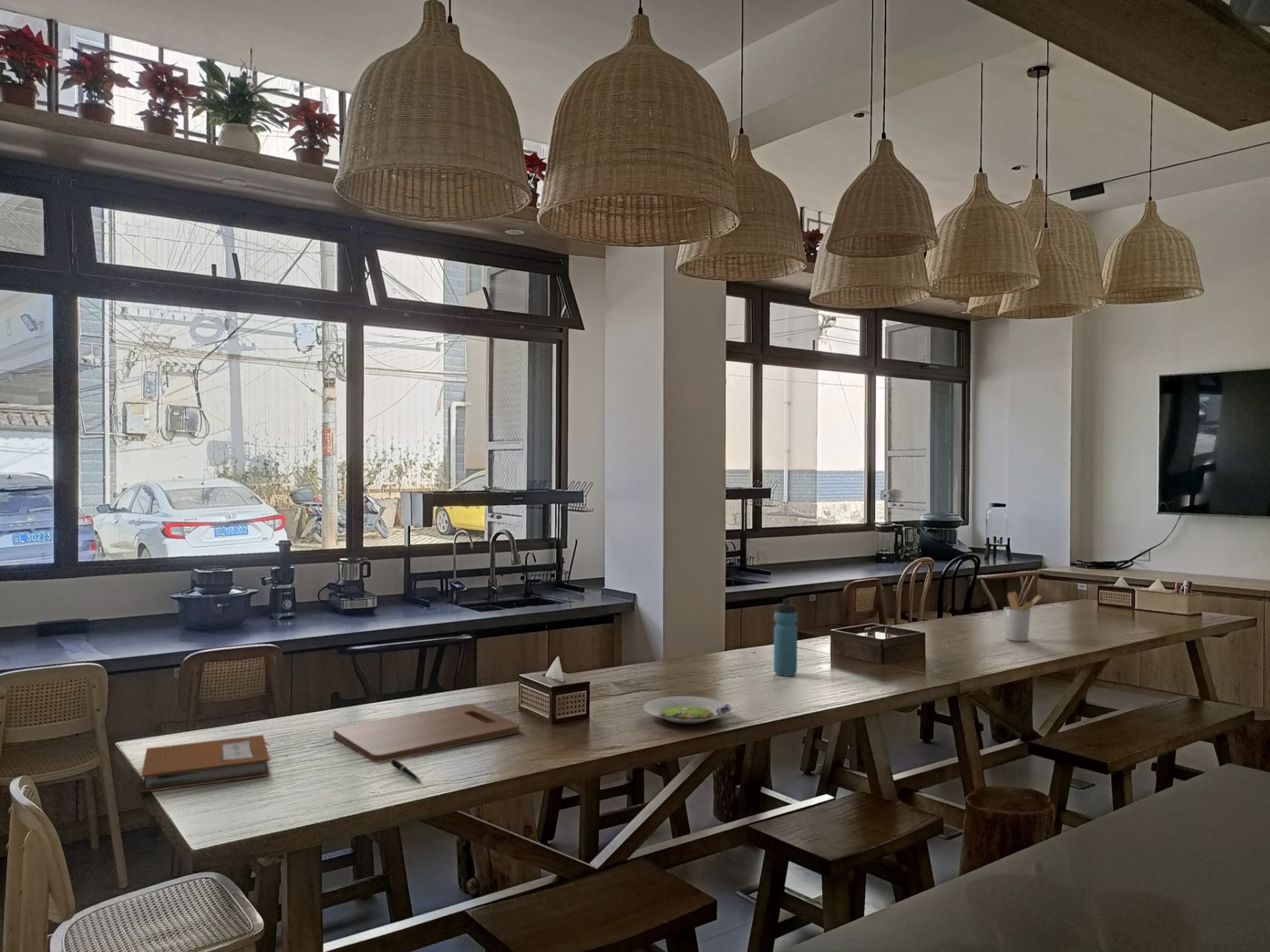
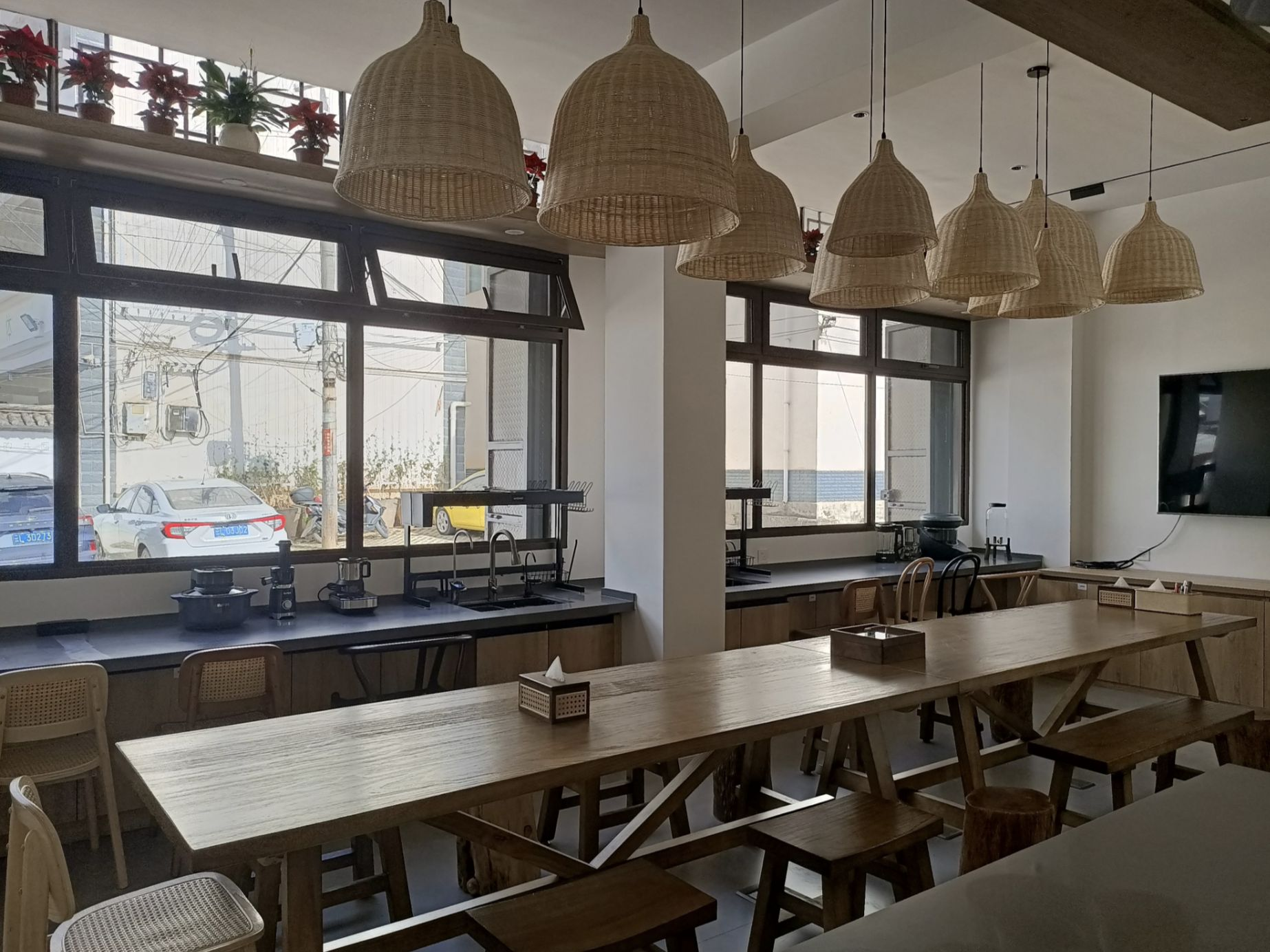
- water bottle [773,598,798,677]
- salad plate [643,695,733,724]
- utensil holder [1003,591,1042,642]
- pen [389,759,422,783]
- notebook [140,734,270,794]
- cutting board [333,703,520,763]
